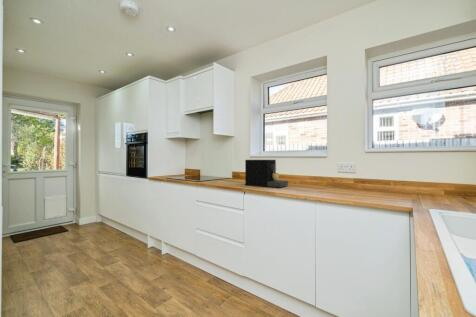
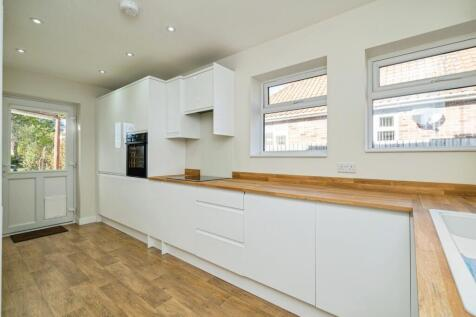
- coffee maker [244,159,289,188]
